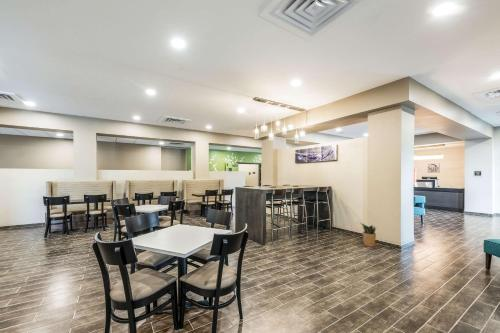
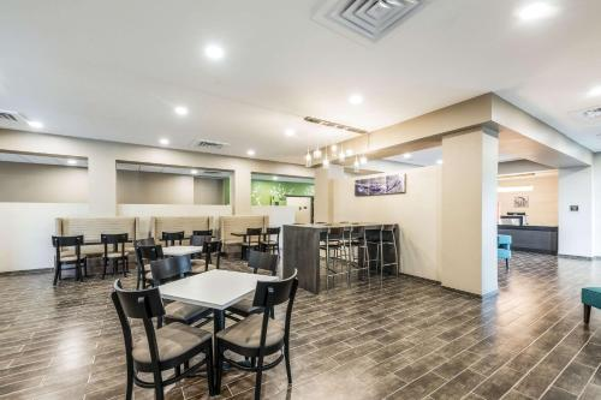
- potted plant [358,221,378,248]
